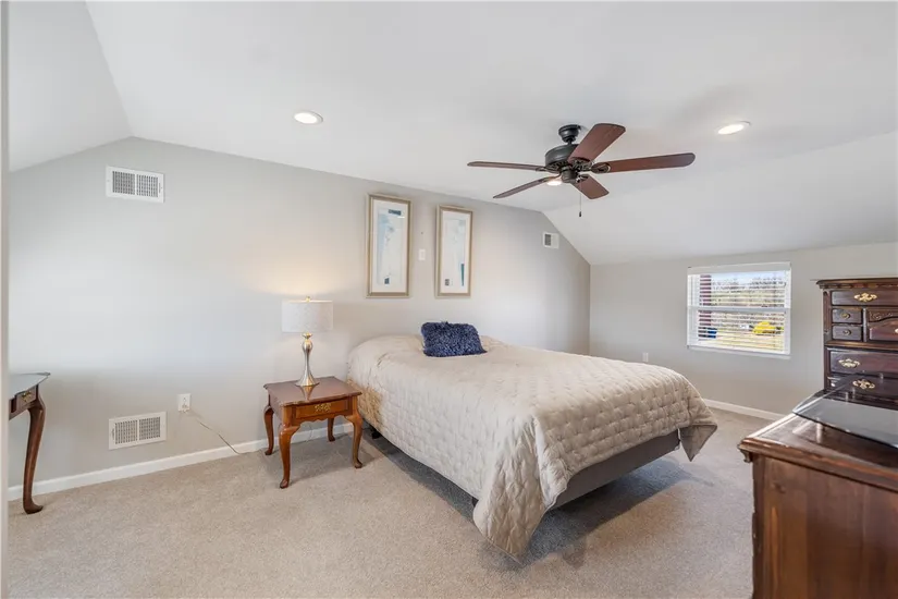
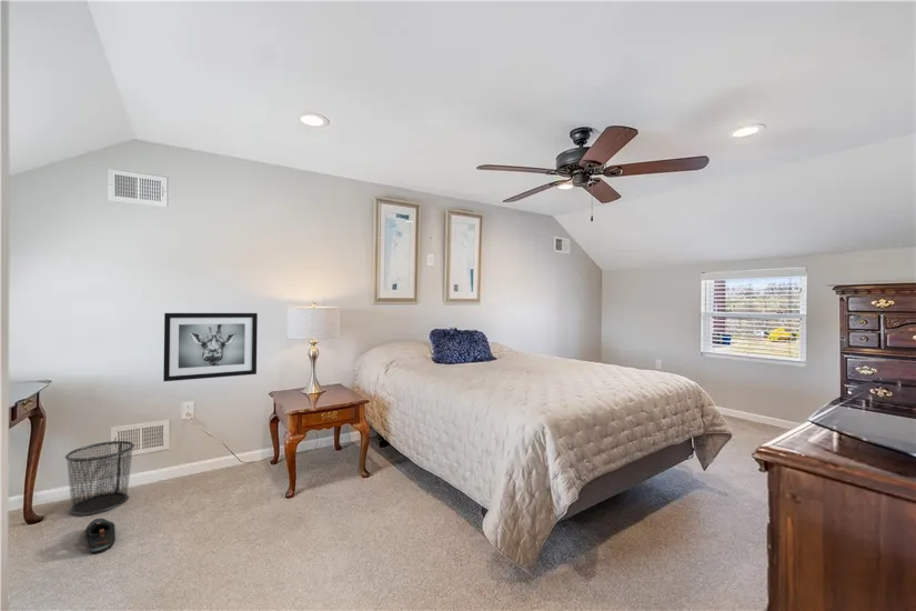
+ wall art [162,312,259,382]
+ waste bin [64,440,135,517]
+ shoe [84,518,117,554]
